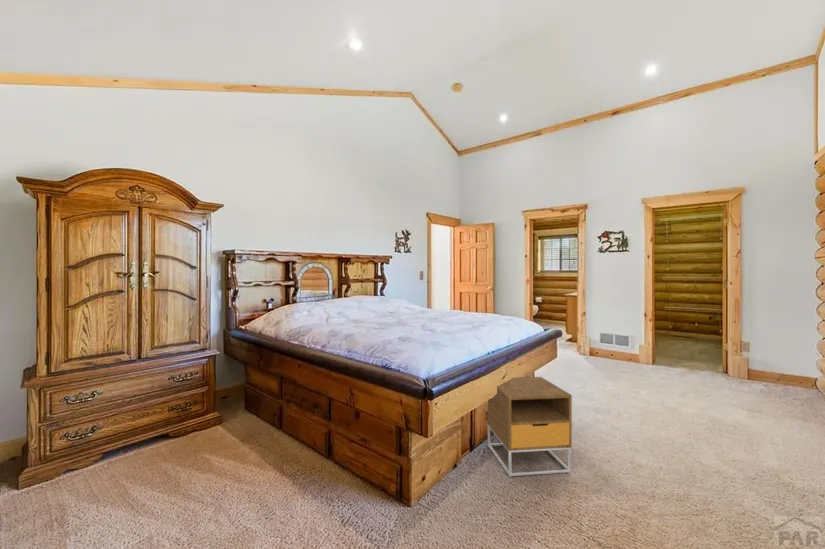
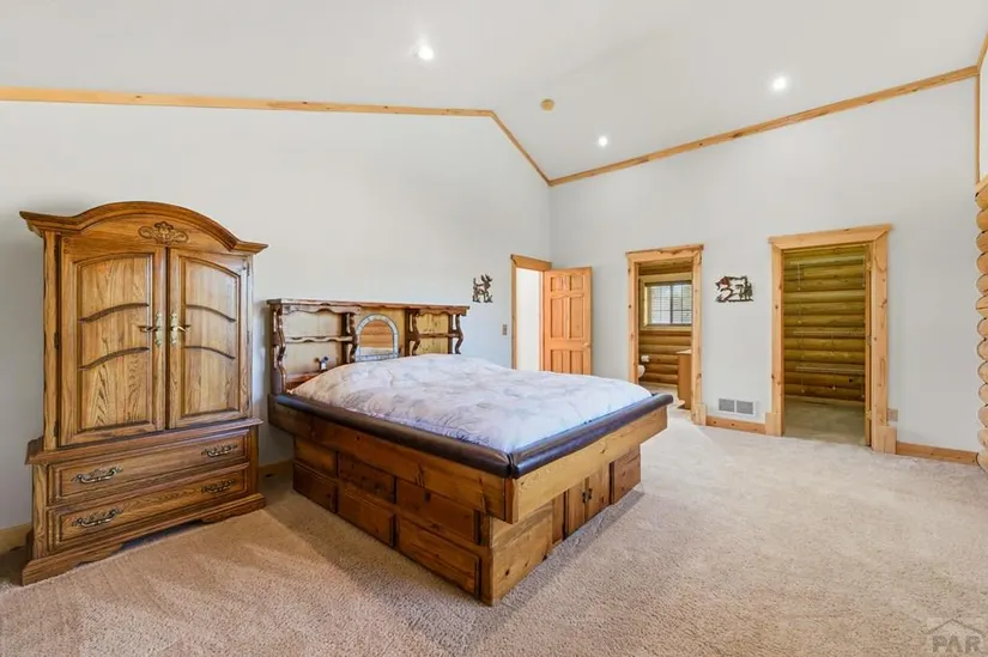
- nightstand [486,376,573,478]
